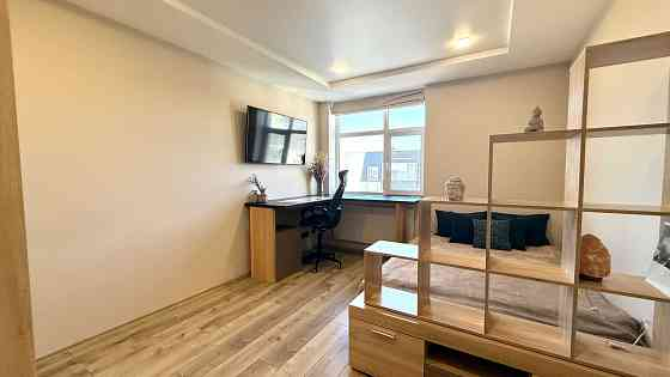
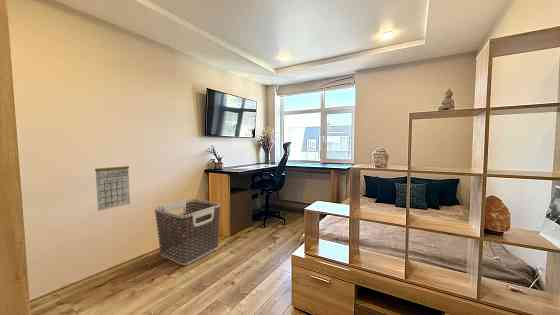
+ calendar [94,160,131,212]
+ clothes hamper [154,198,221,266]
